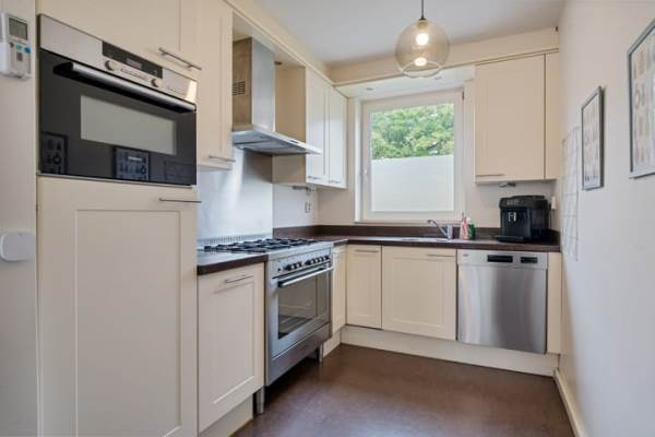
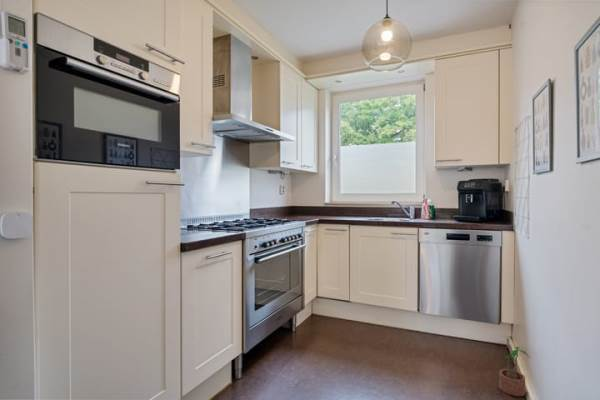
+ potted plant [498,346,530,397]
